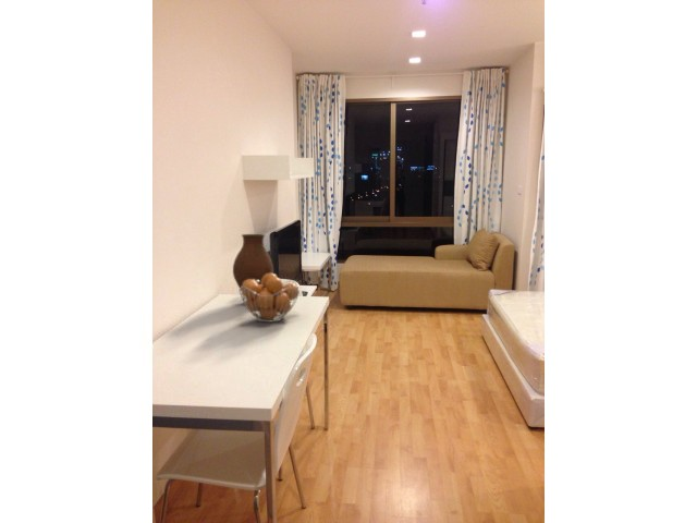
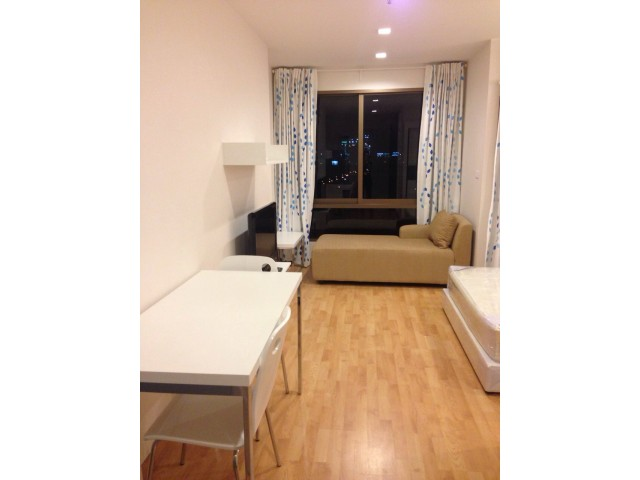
- fruit basket [239,272,301,324]
- vase [232,233,274,300]
